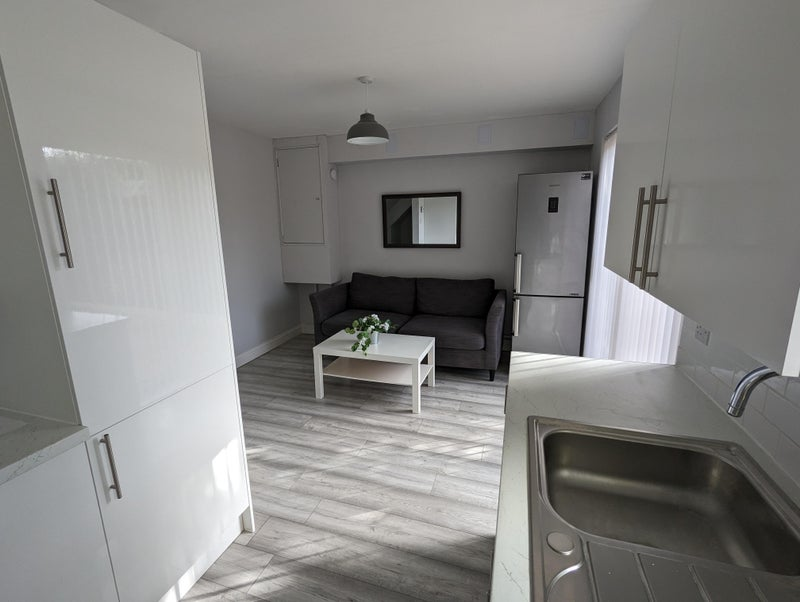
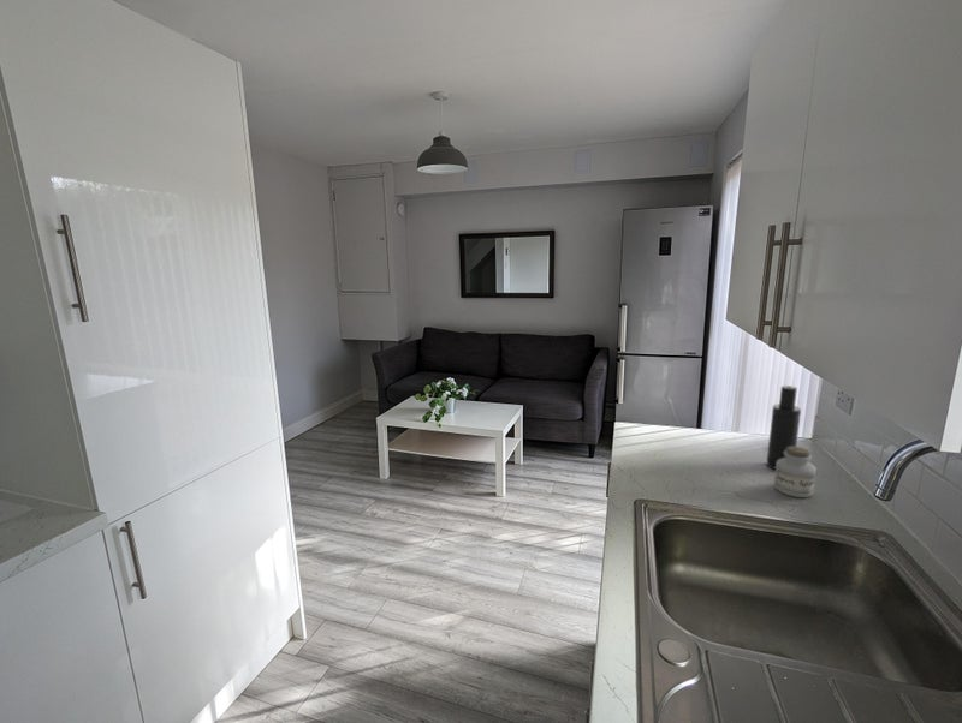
+ jar [773,446,818,498]
+ atomizer [765,384,802,471]
